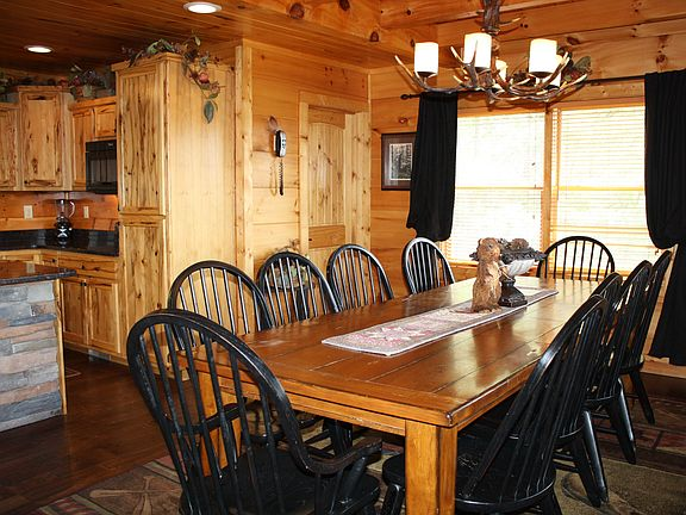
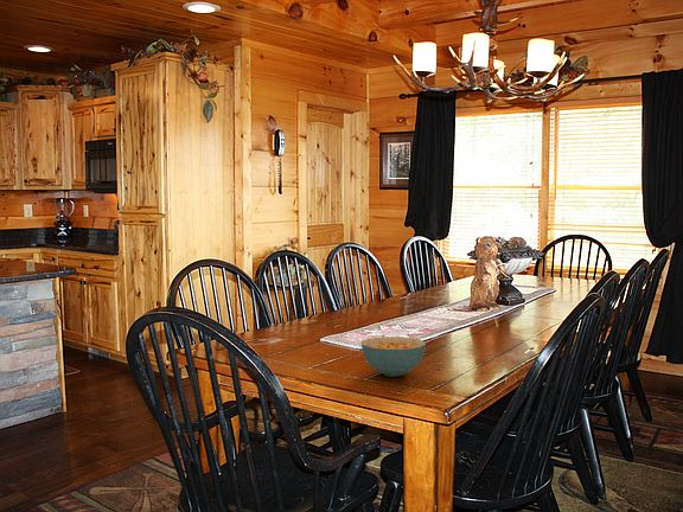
+ cereal bowl [360,335,427,378]
